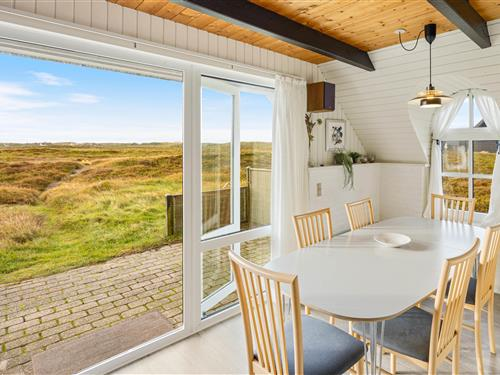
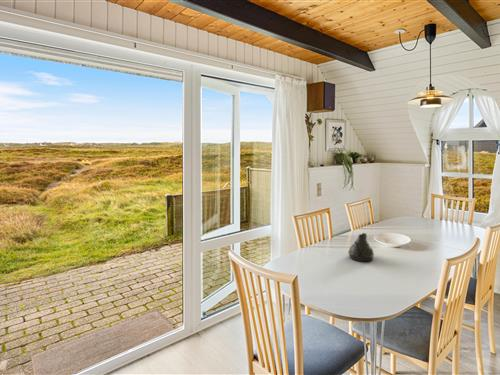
+ teapot [347,232,375,262]
